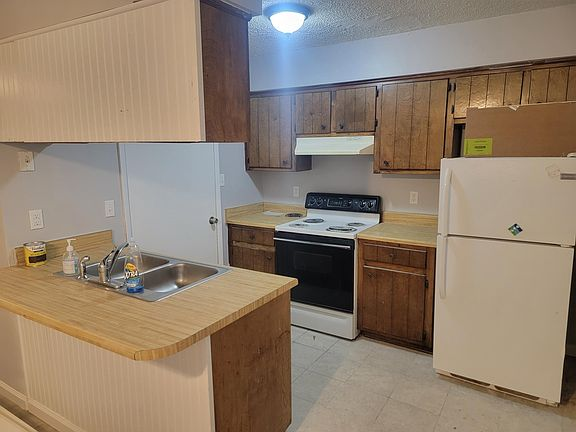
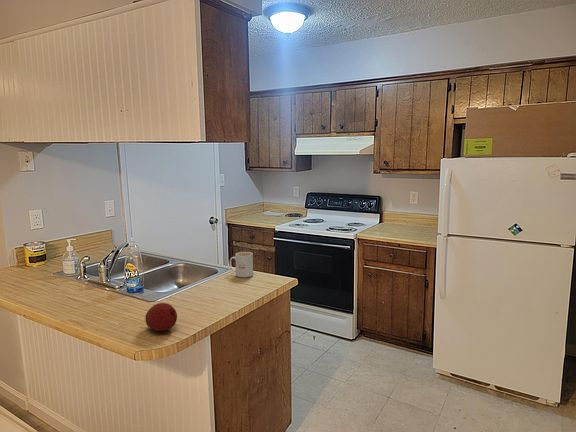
+ mug [229,251,254,278]
+ fruit [144,302,178,332]
